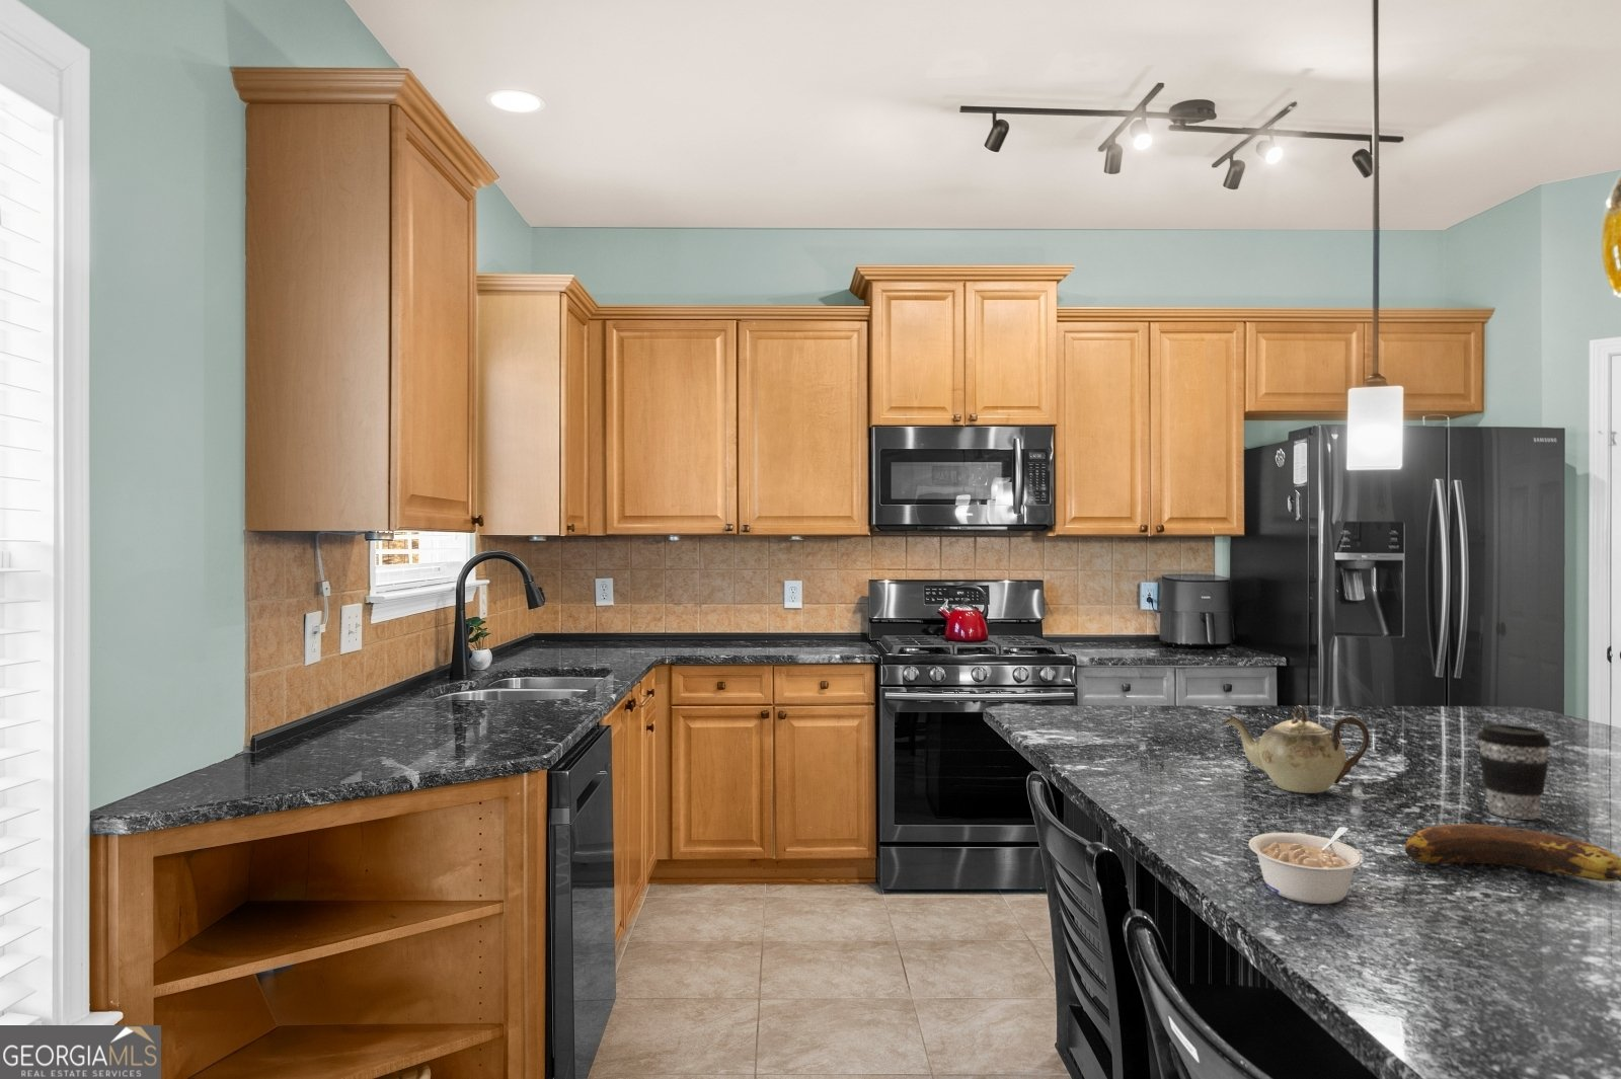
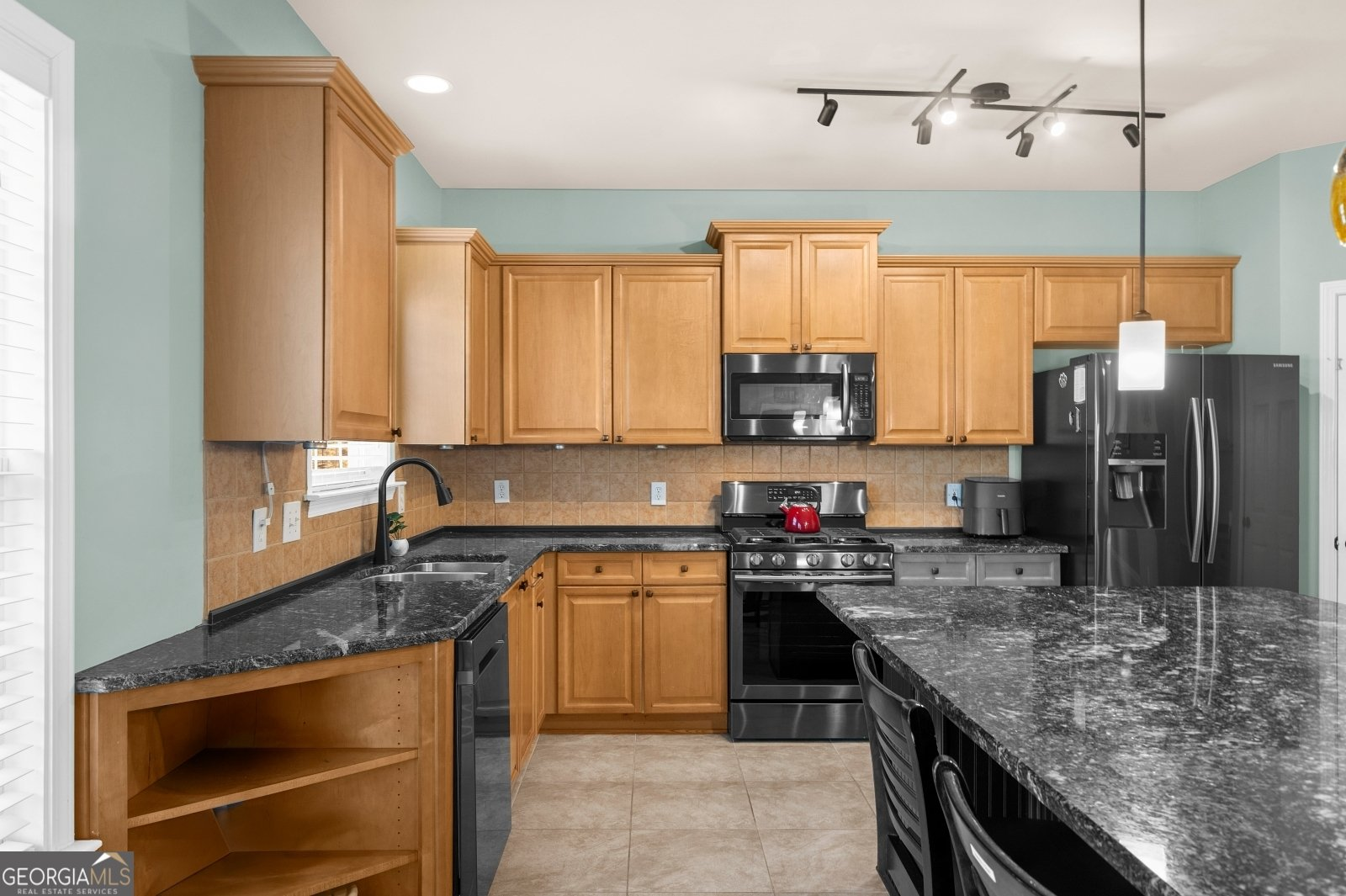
- coffee cup [1476,724,1552,820]
- banana [1404,822,1621,883]
- legume [1248,826,1364,904]
- teapot [1222,704,1369,795]
